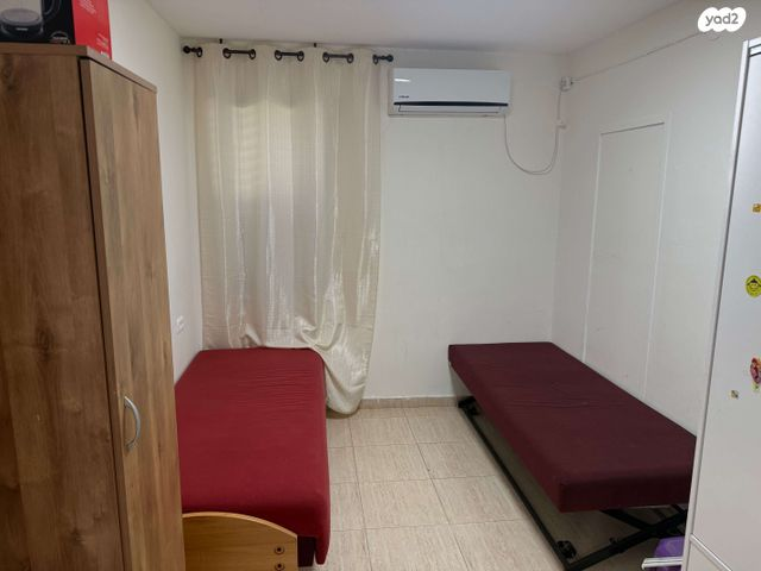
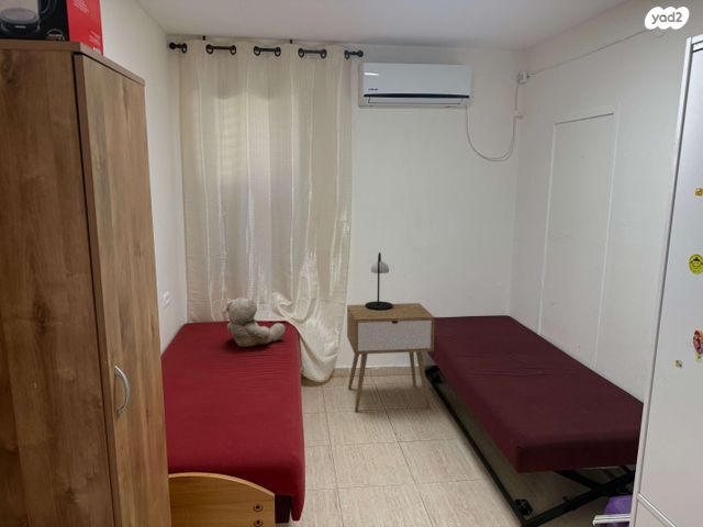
+ table lamp [364,251,394,311]
+ nightstand [346,302,436,413]
+ teddy bear [225,296,287,348]
